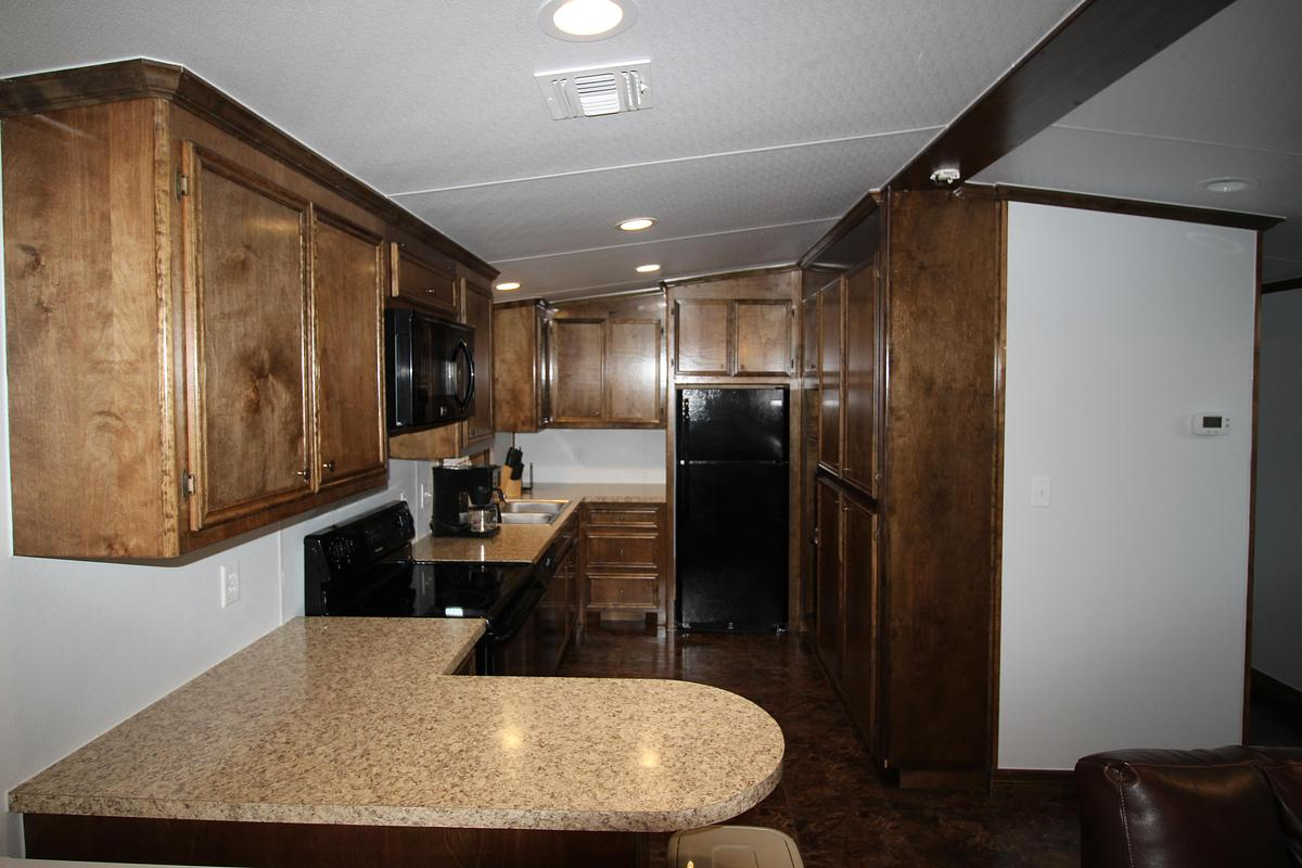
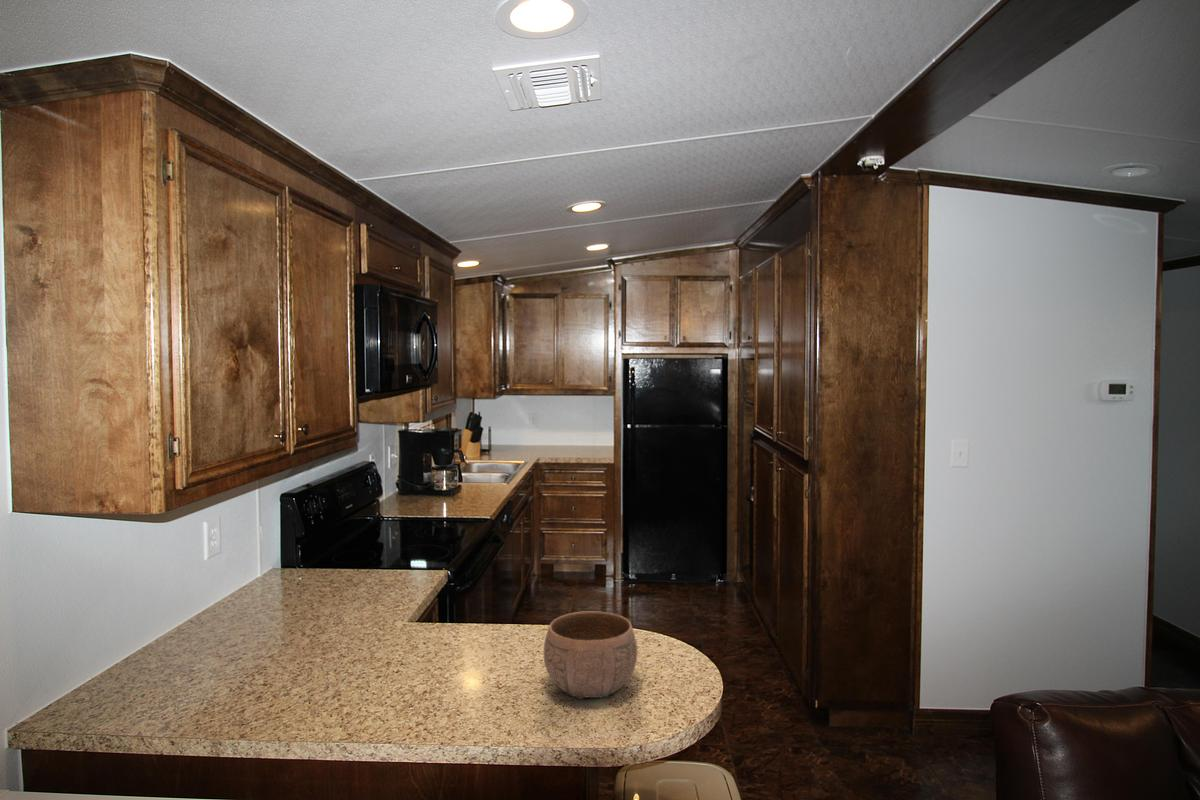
+ bowl [542,610,638,700]
